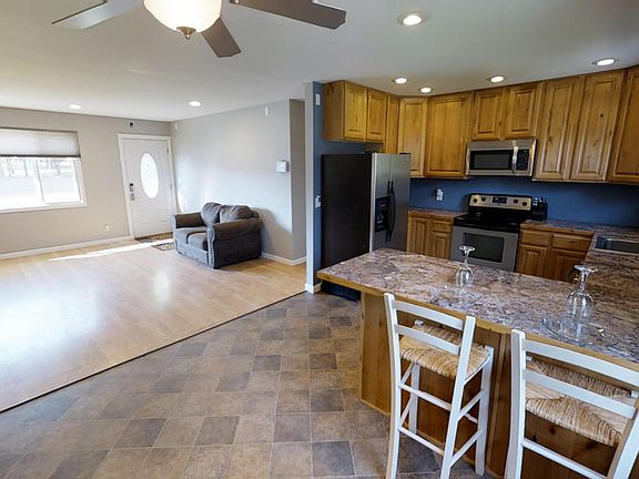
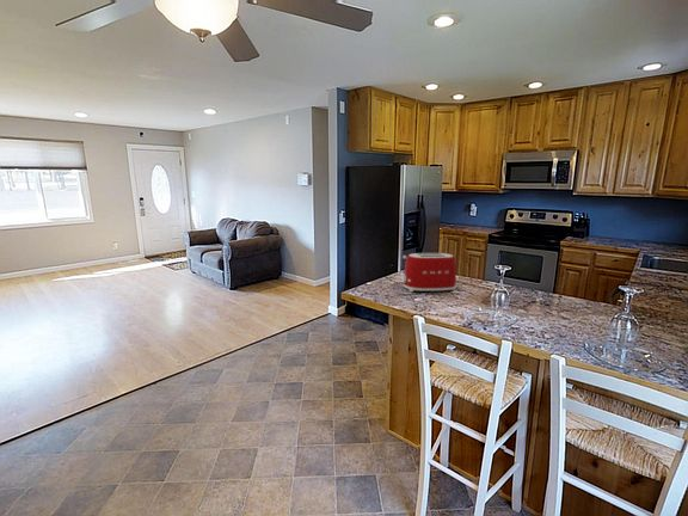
+ toaster [400,252,457,293]
